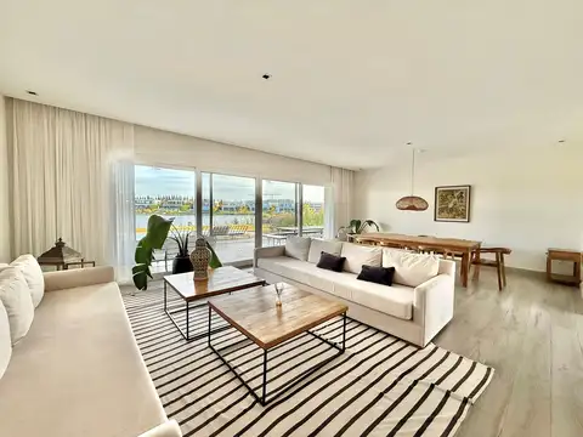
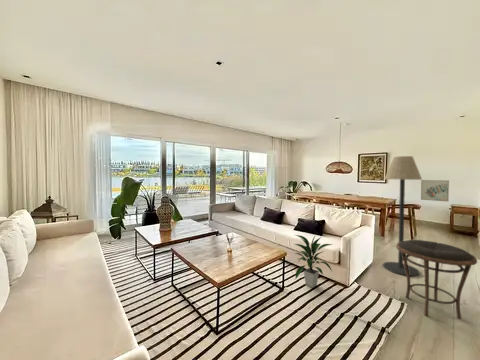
+ side table [395,239,478,320]
+ indoor plant [292,234,334,288]
+ floor lamp [382,155,423,277]
+ wall art [420,179,450,203]
